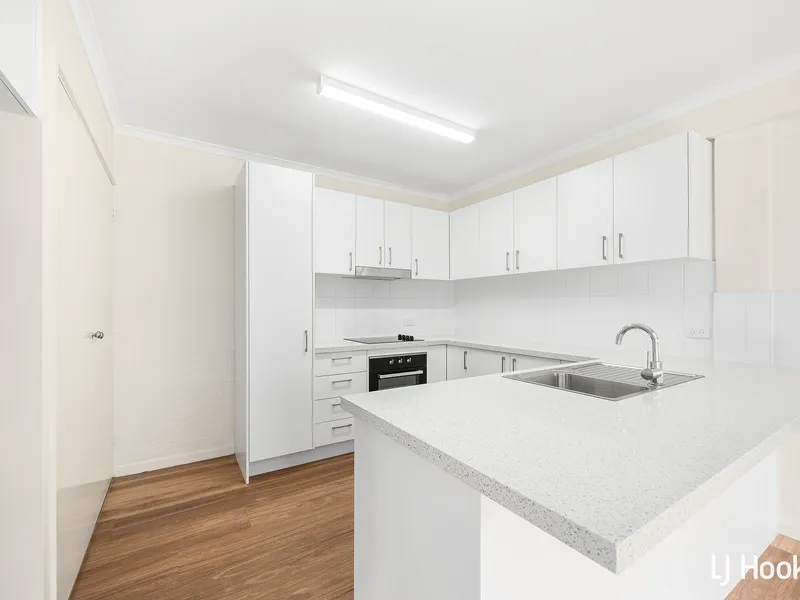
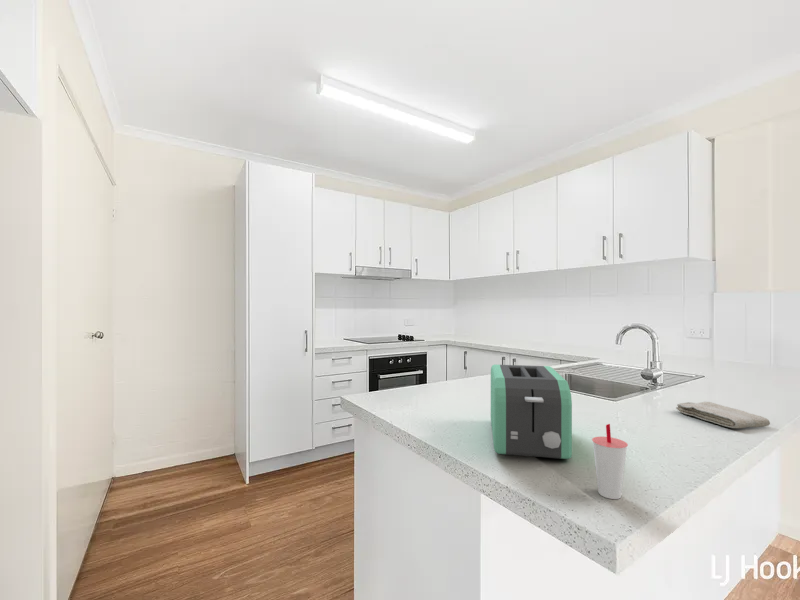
+ toaster [490,364,573,460]
+ cup [591,423,629,500]
+ washcloth [675,401,771,429]
